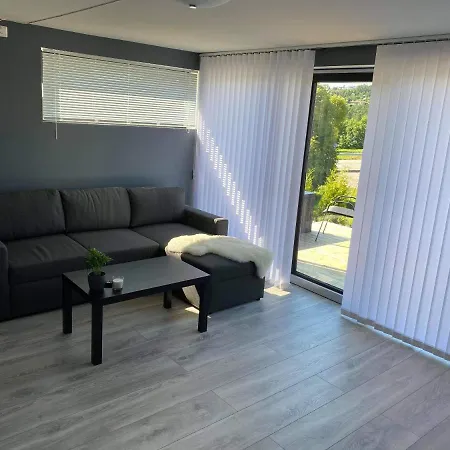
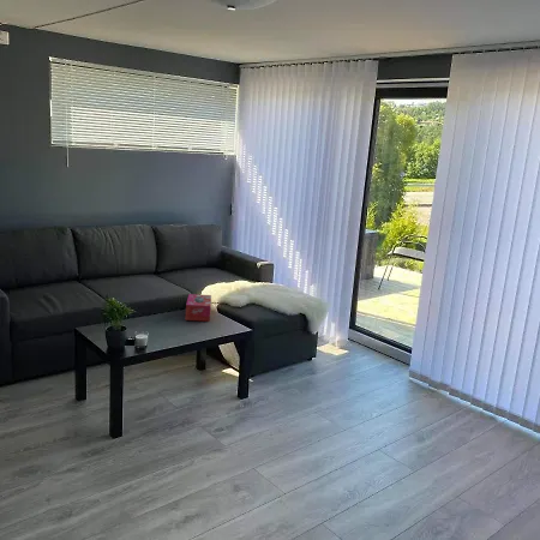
+ tissue box [185,293,212,323]
